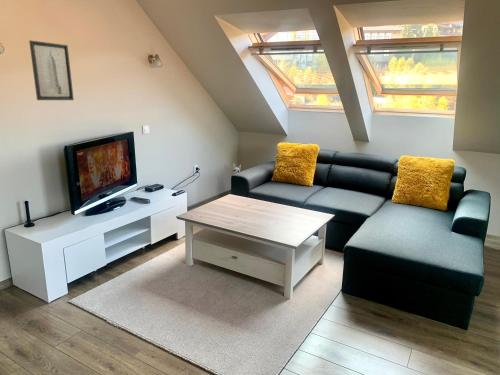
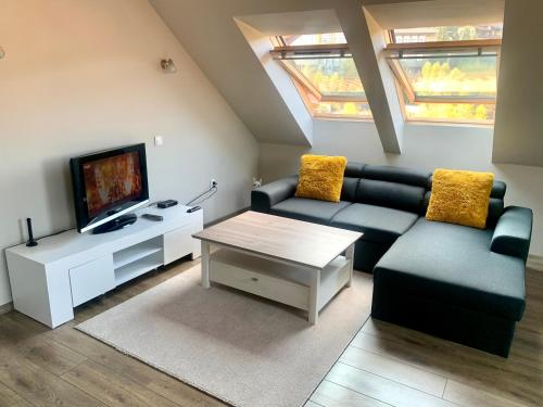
- wall art [28,39,75,101]
